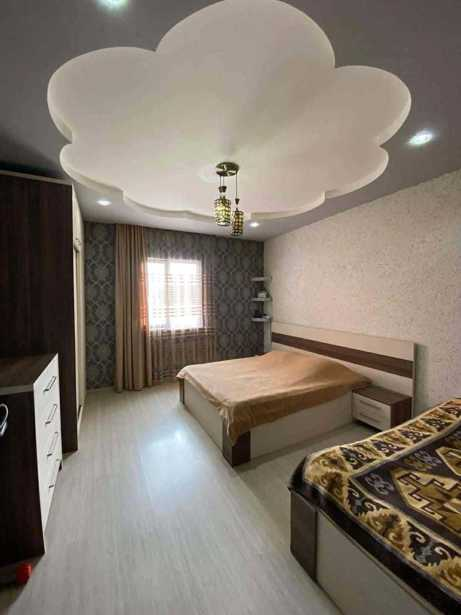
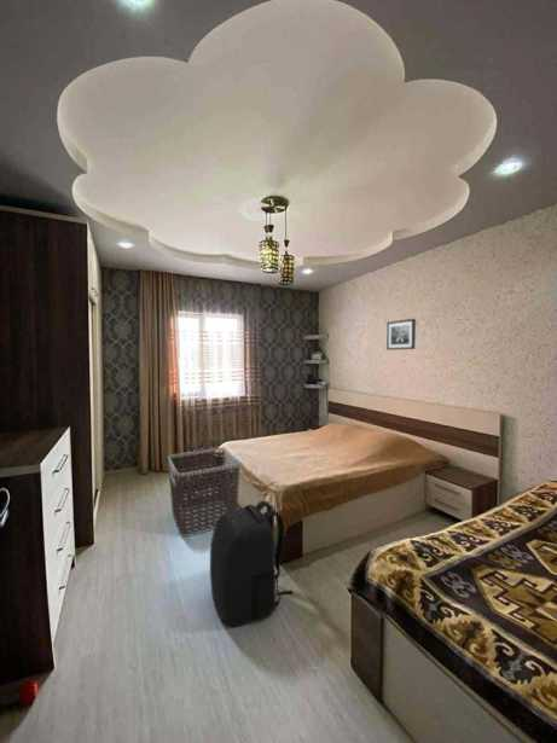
+ wall art [385,318,417,352]
+ backpack [209,500,295,627]
+ clothes hamper [167,447,242,538]
